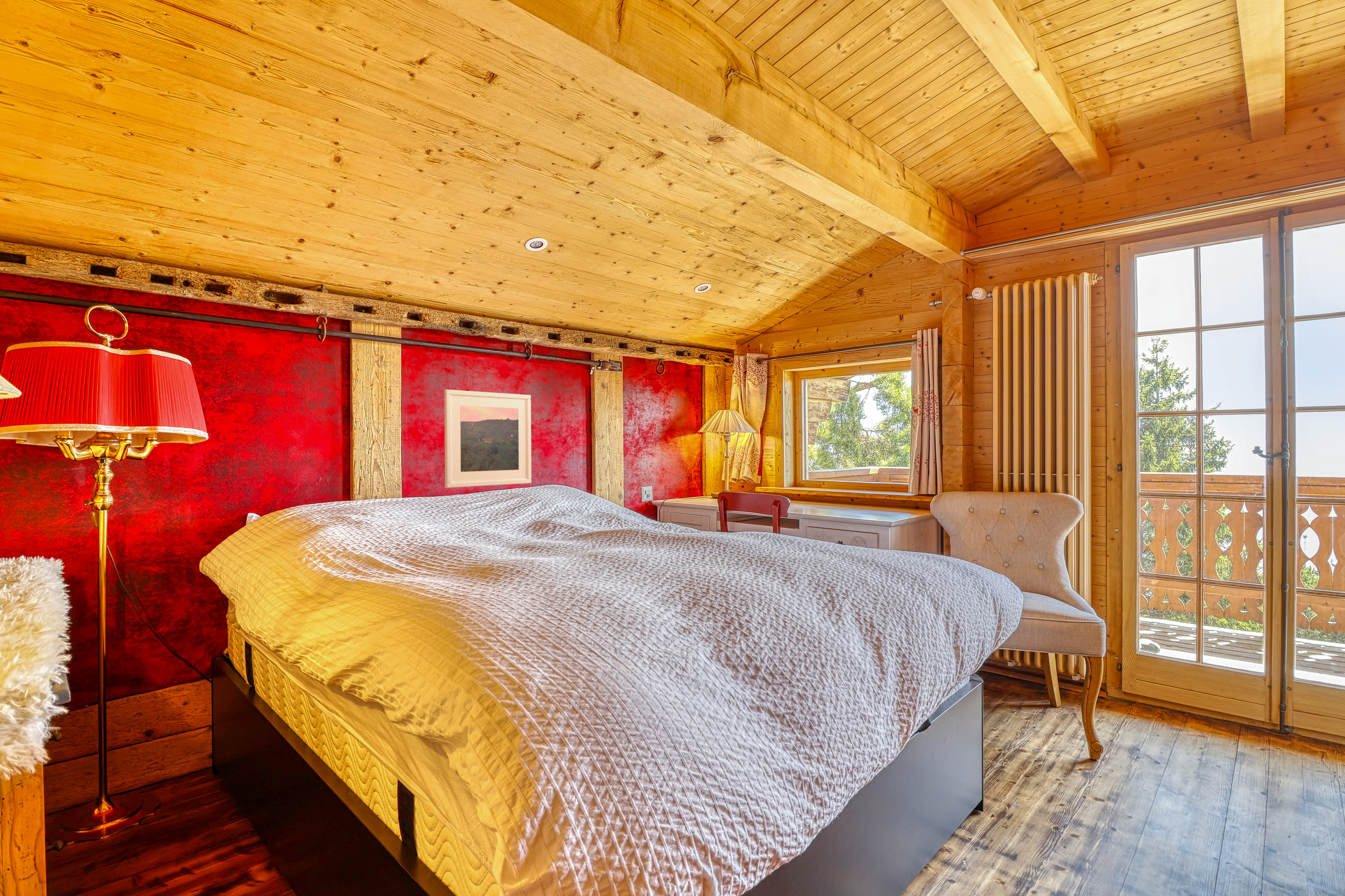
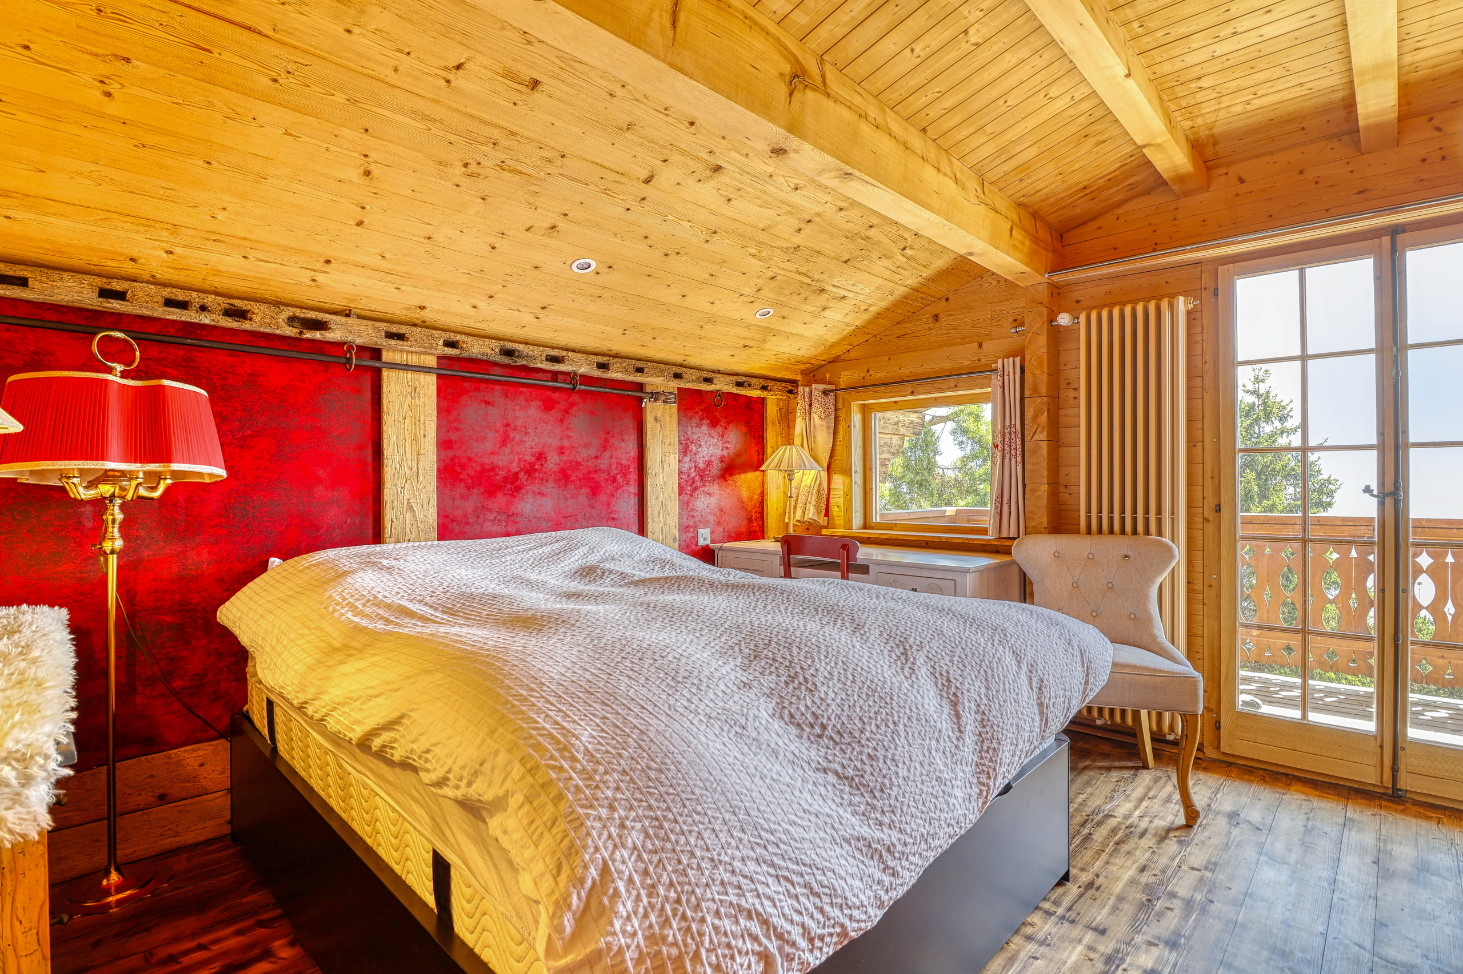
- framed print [444,389,532,488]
